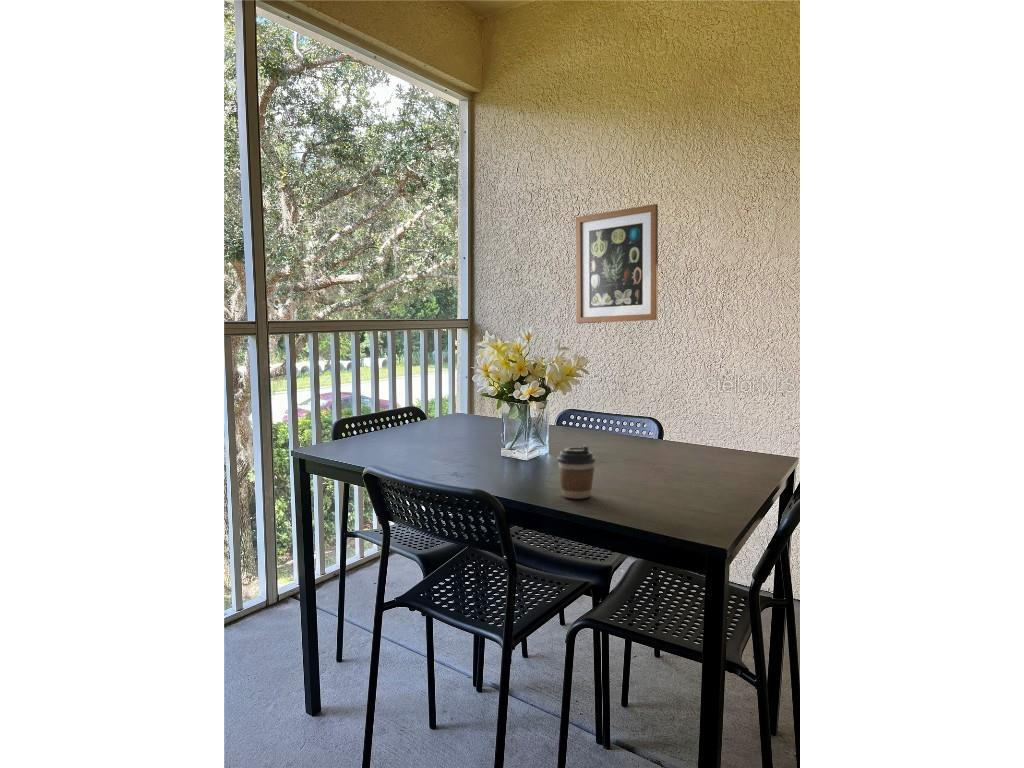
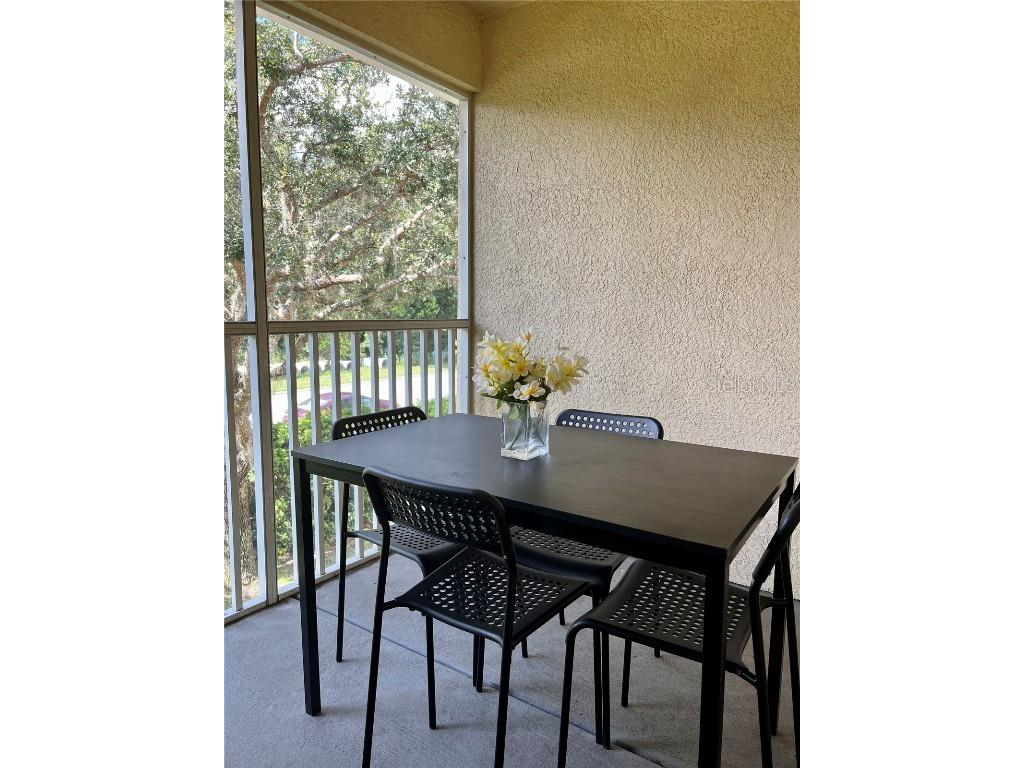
- coffee cup [556,444,596,500]
- wall art [575,203,659,324]
